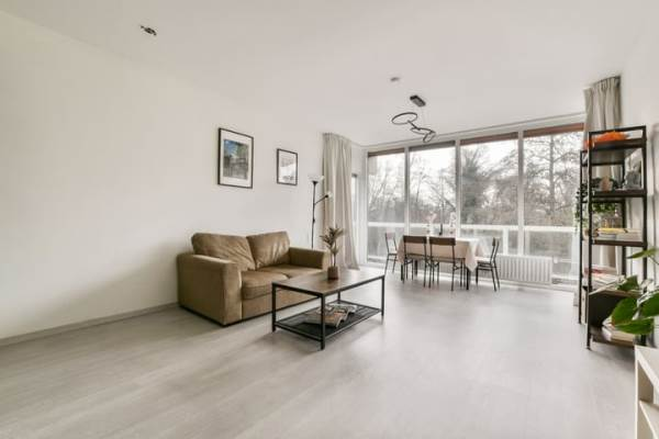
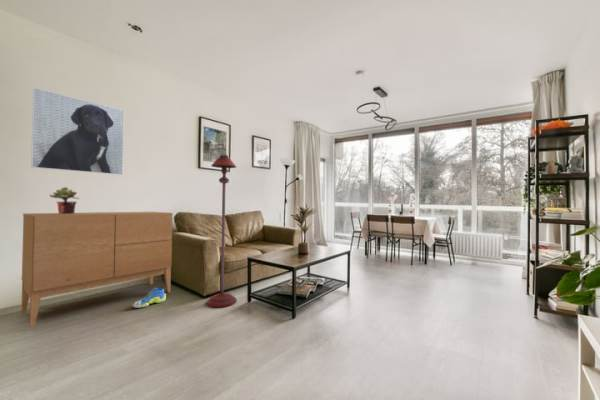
+ sideboard [20,211,173,329]
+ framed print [30,87,125,176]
+ sneaker [132,286,167,309]
+ potted plant [49,186,80,214]
+ floor lamp [206,154,238,309]
